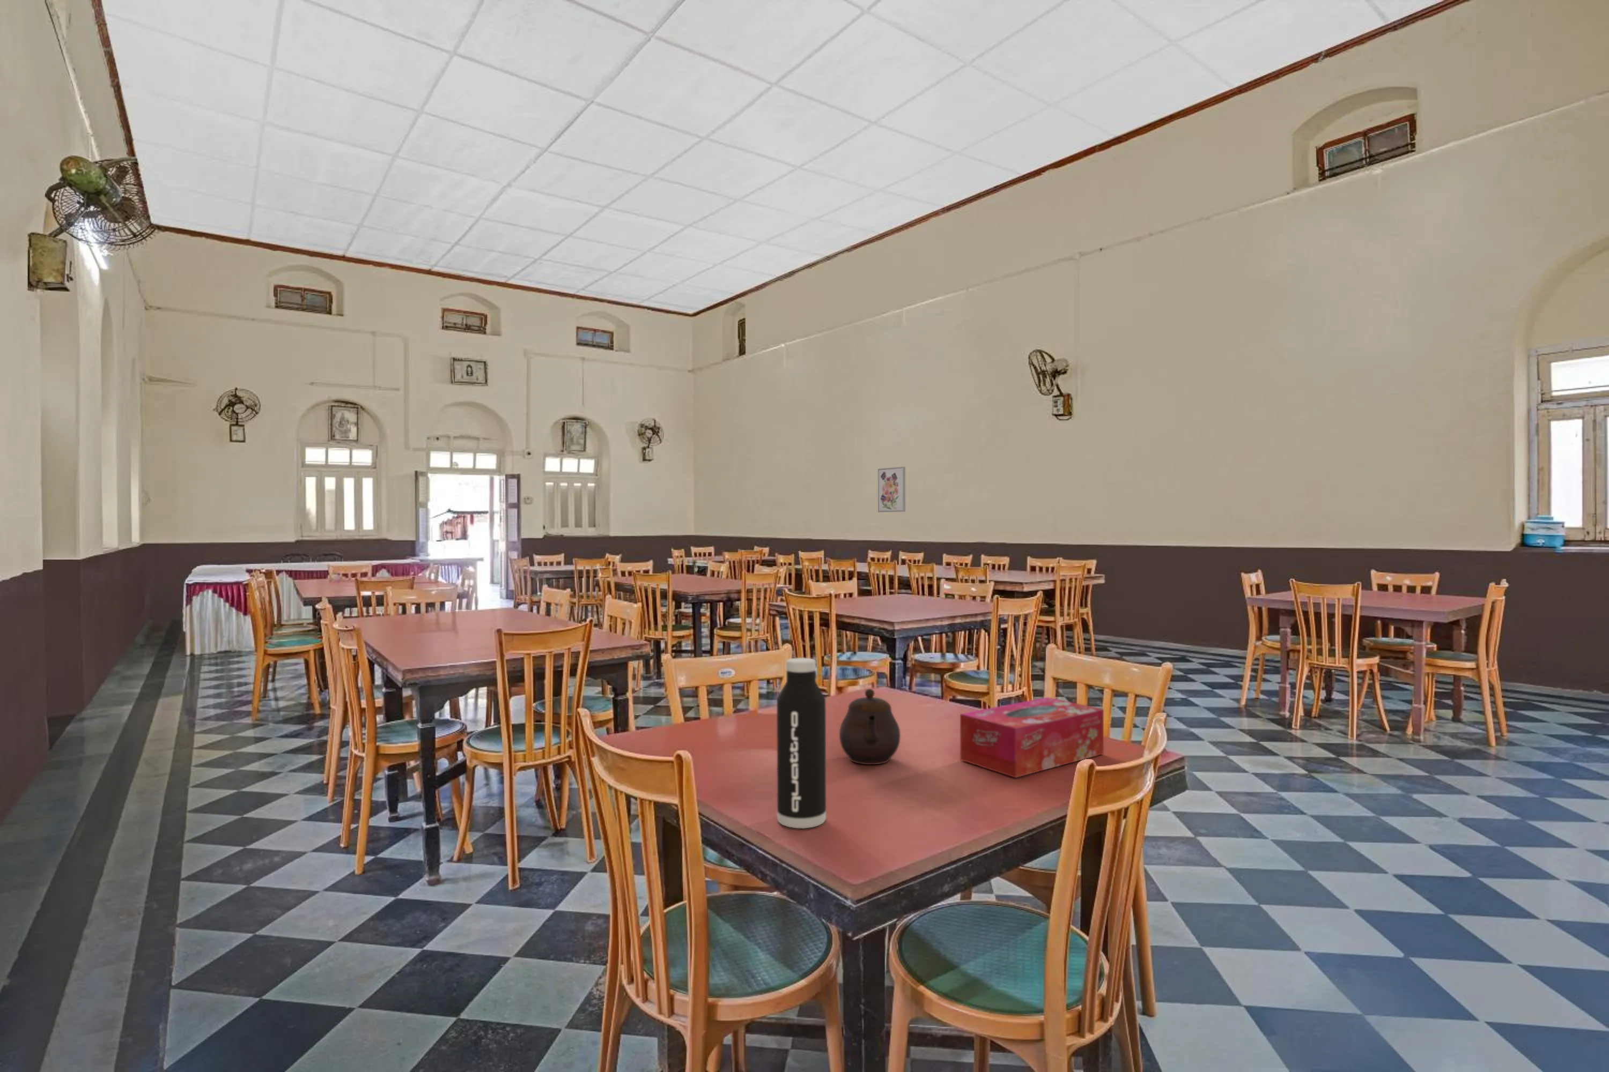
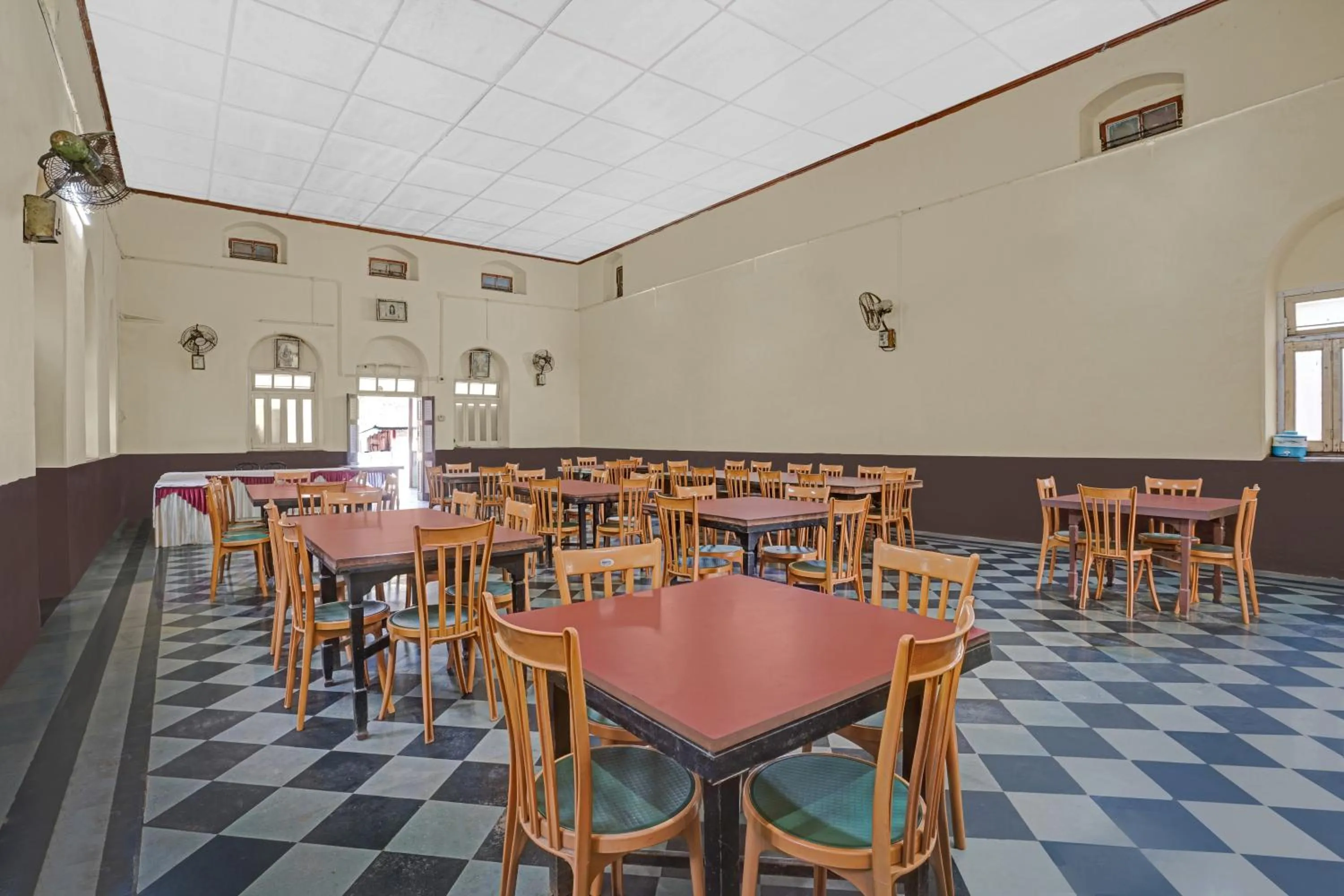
- teapot [839,688,901,765]
- tissue box [959,696,1104,778]
- water bottle [776,657,826,829]
- wall art [878,465,906,513]
